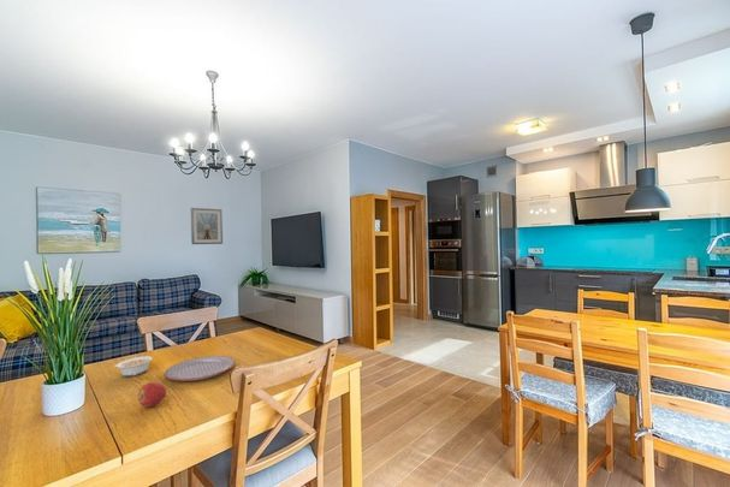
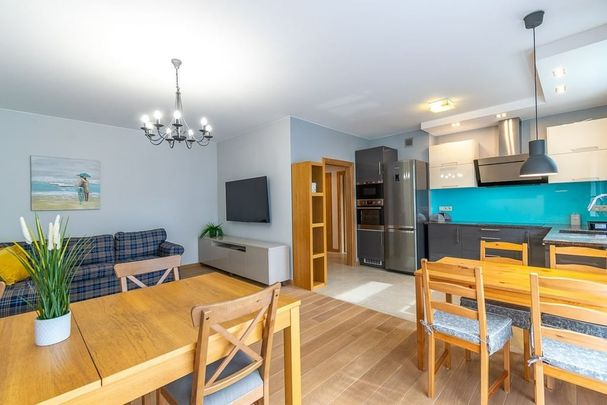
- plate [164,355,237,382]
- apple [137,381,167,409]
- legume [115,355,154,378]
- picture frame [190,207,224,245]
